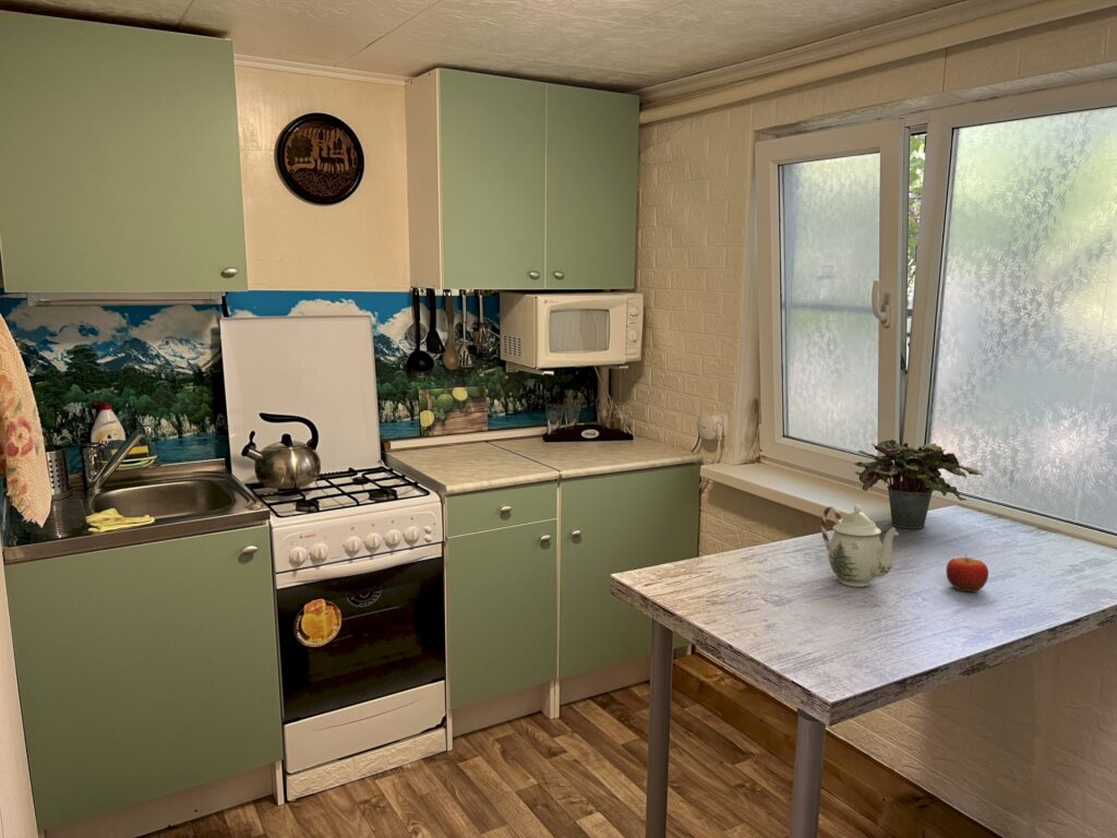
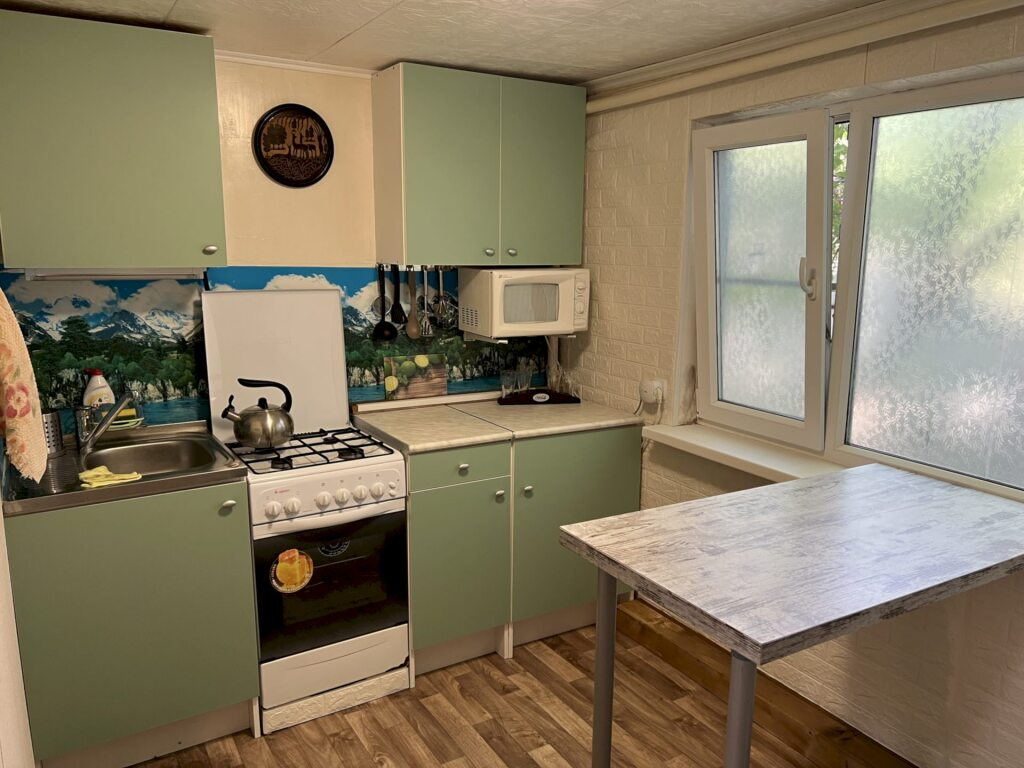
- teapot [820,503,900,588]
- fruit [945,553,989,594]
- potted plant [853,439,984,529]
